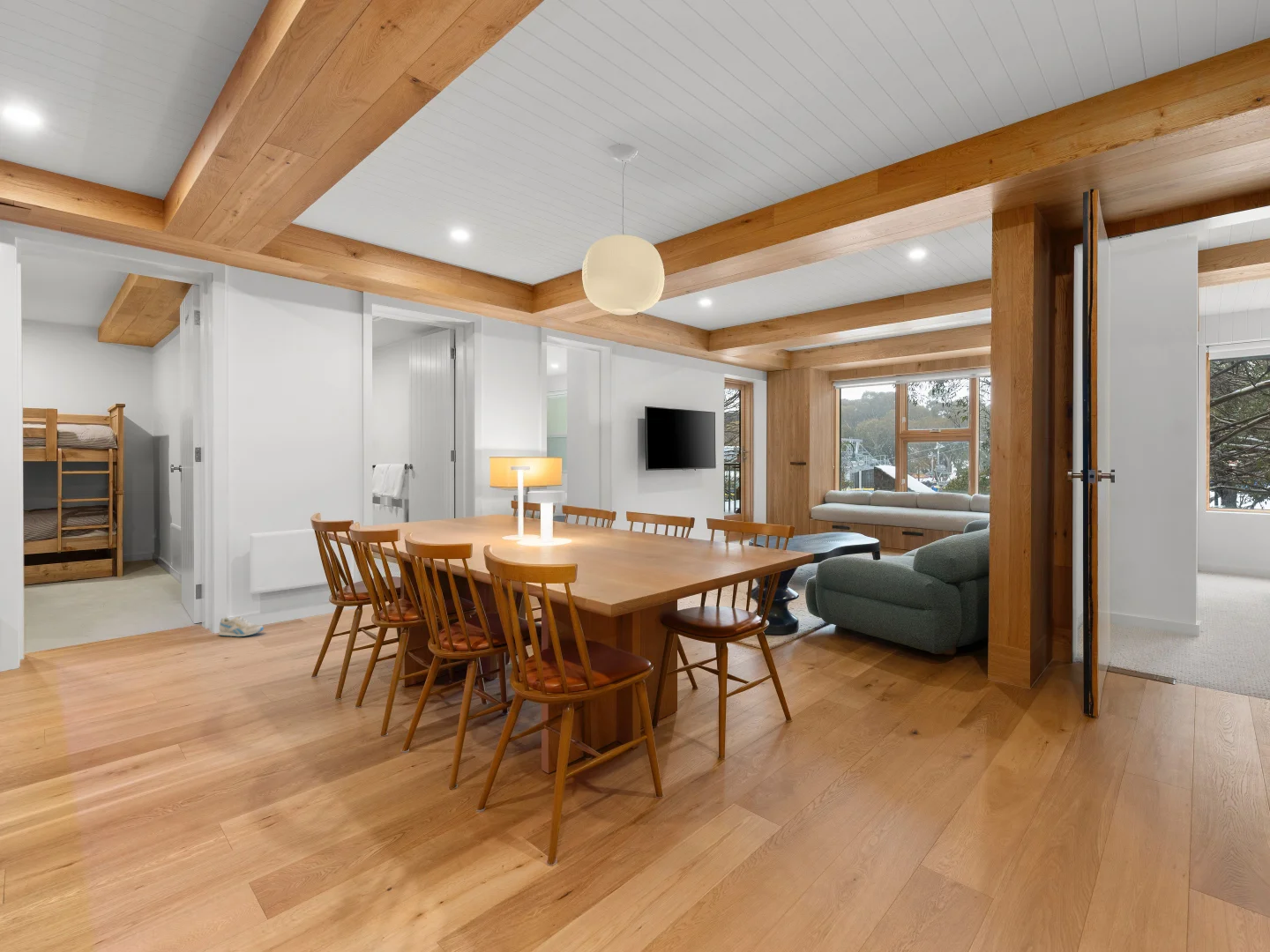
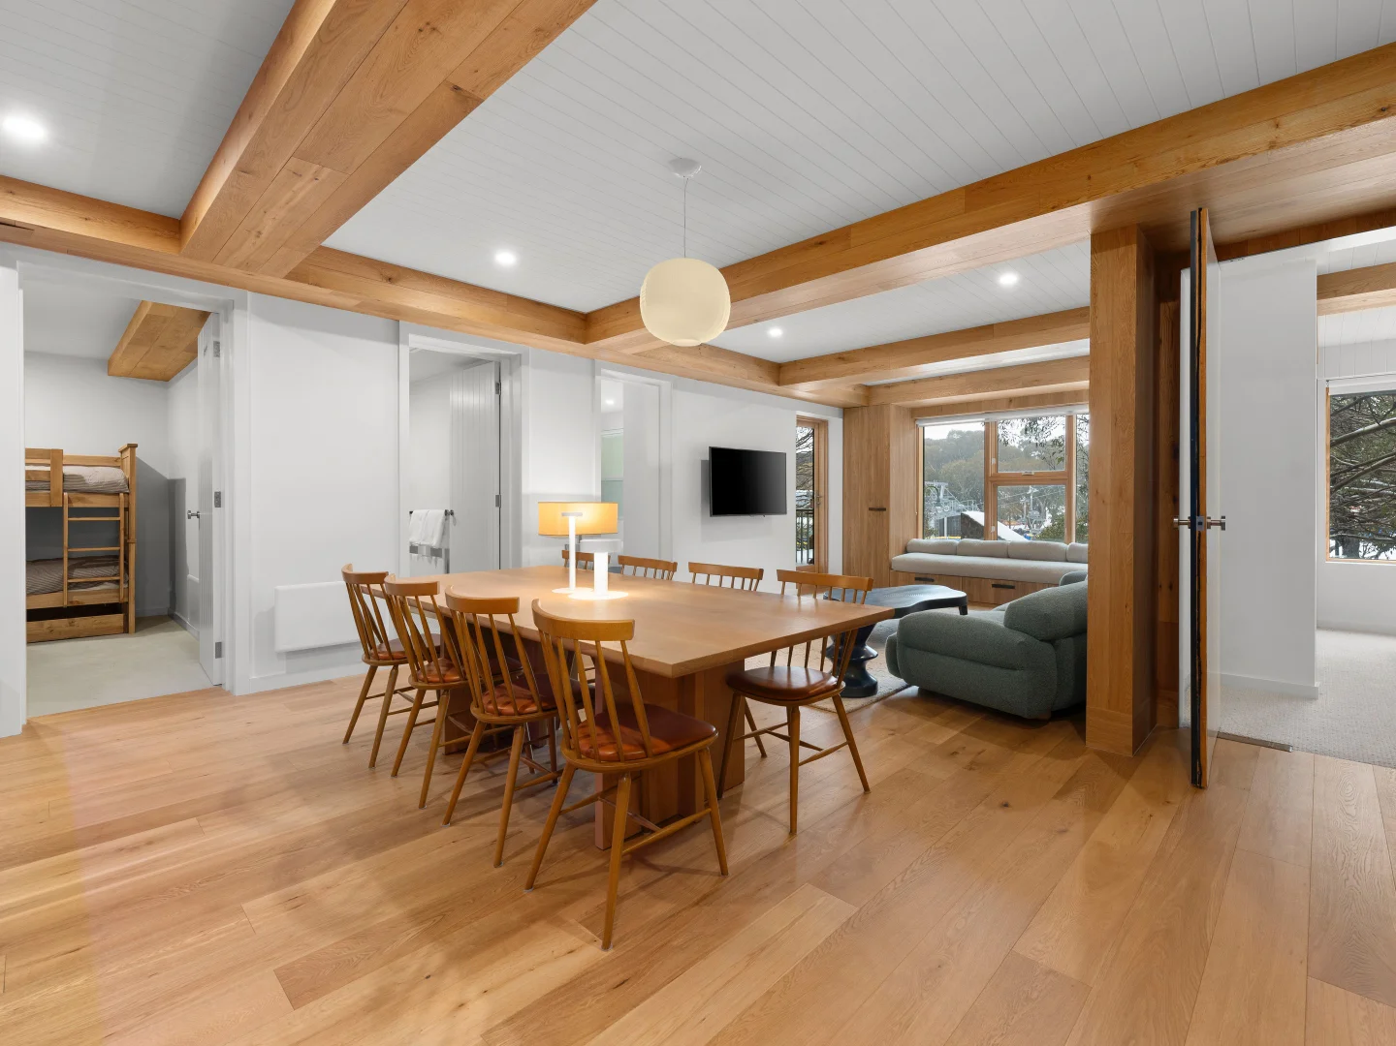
- sneaker [218,615,265,637]
